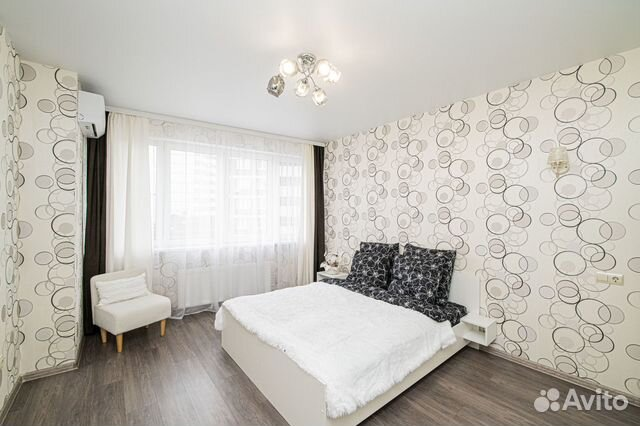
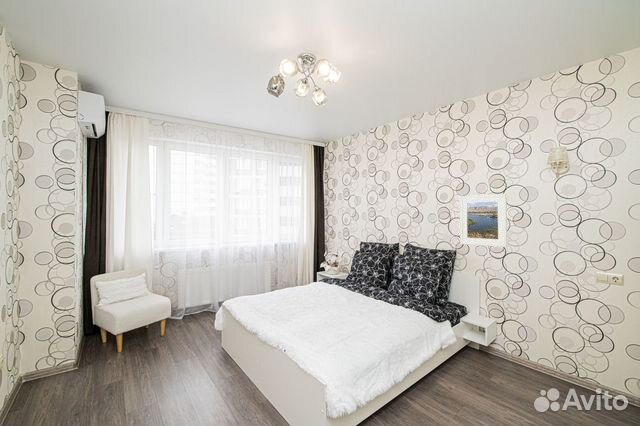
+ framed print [459,193,508,248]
